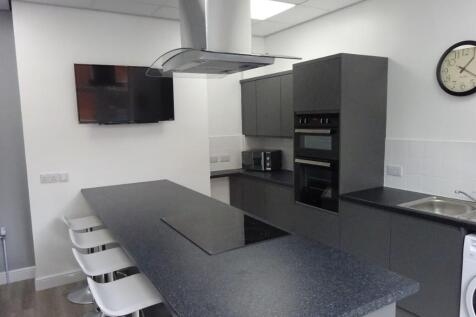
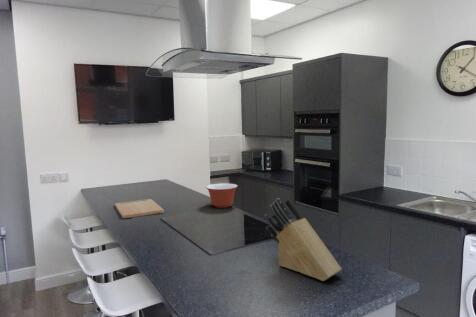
+ mixing bowl [205,182,239,209]
+ cutting board [114,198,165,219]
+ knife block [264,197,343,282]
